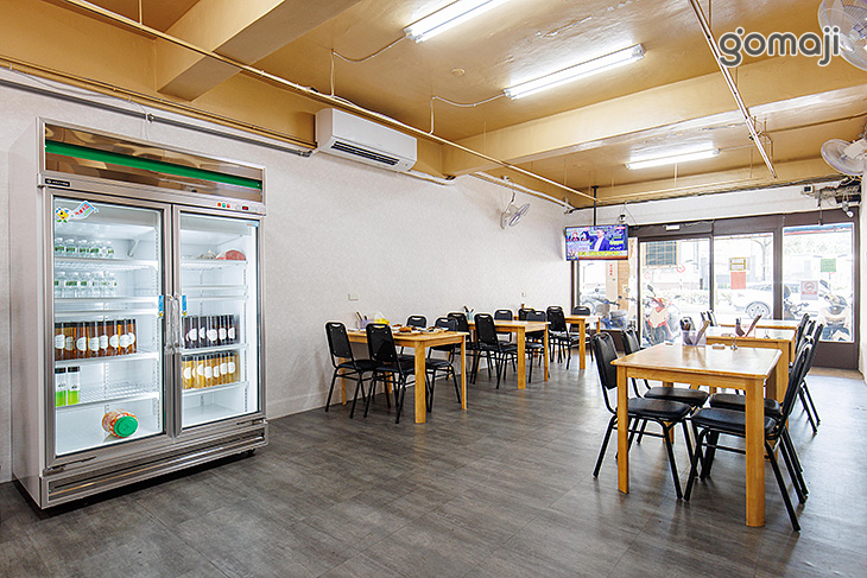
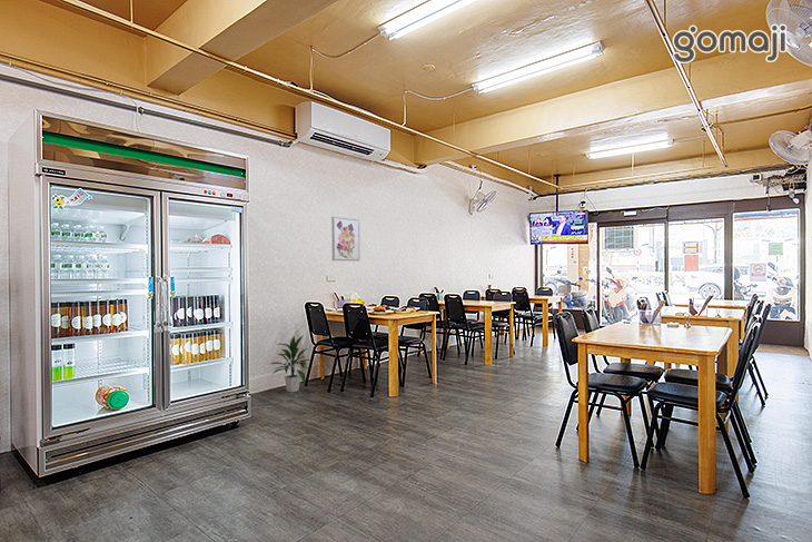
+ indoor plant [268,334,313,393]
+ wall art [330,216,360,262]
